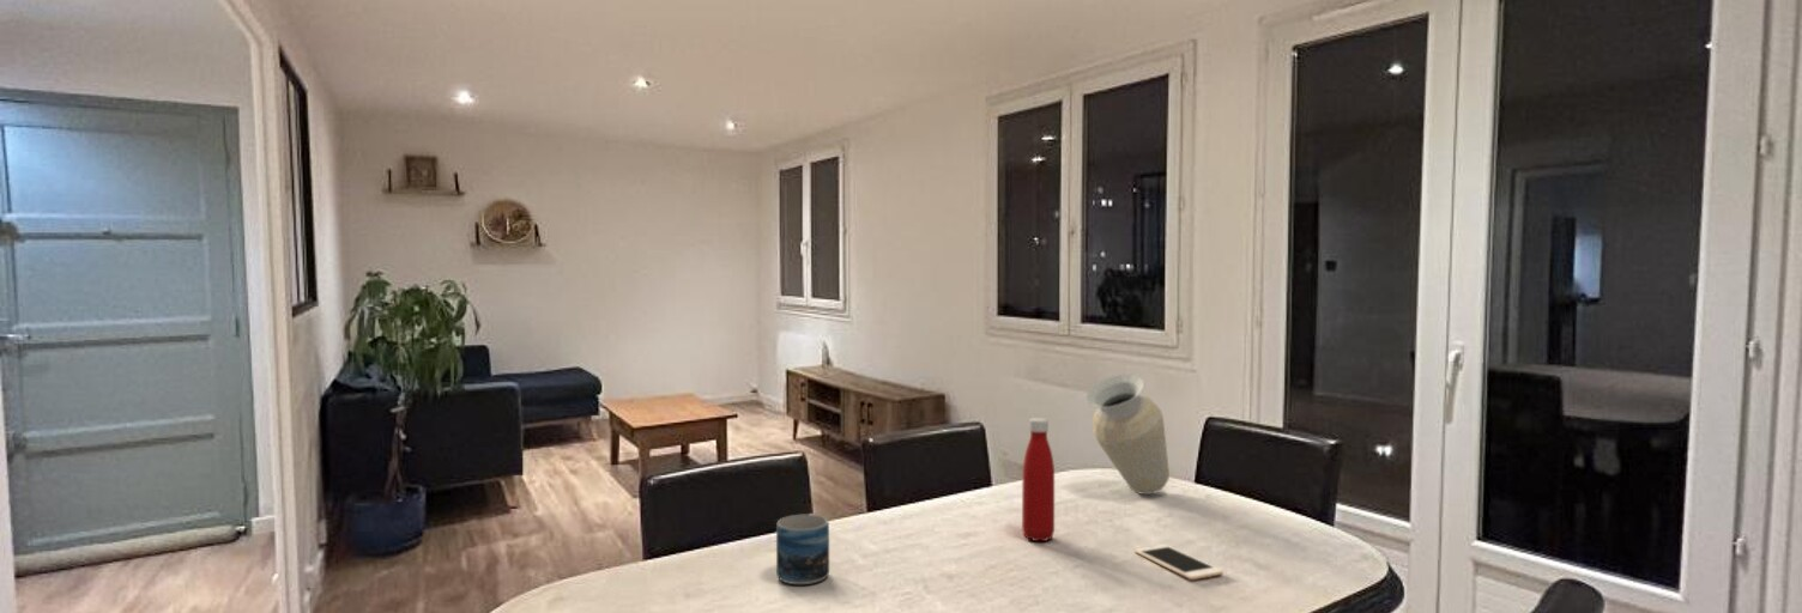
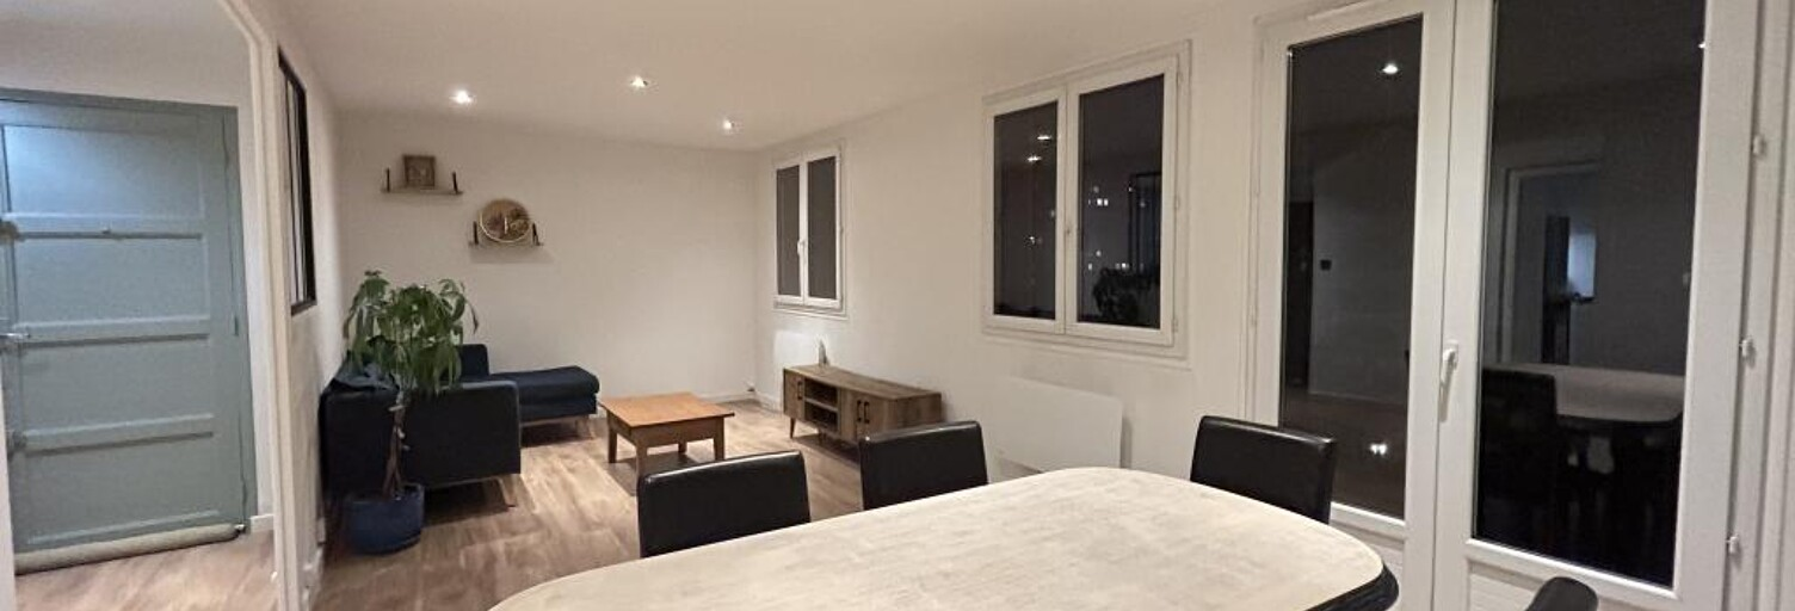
- vase [1084,374,1171,496]
- mug [775,512,830,585]
- cell phone [1133,544,1224,581]
- bottle [1021,417,1056,542]
